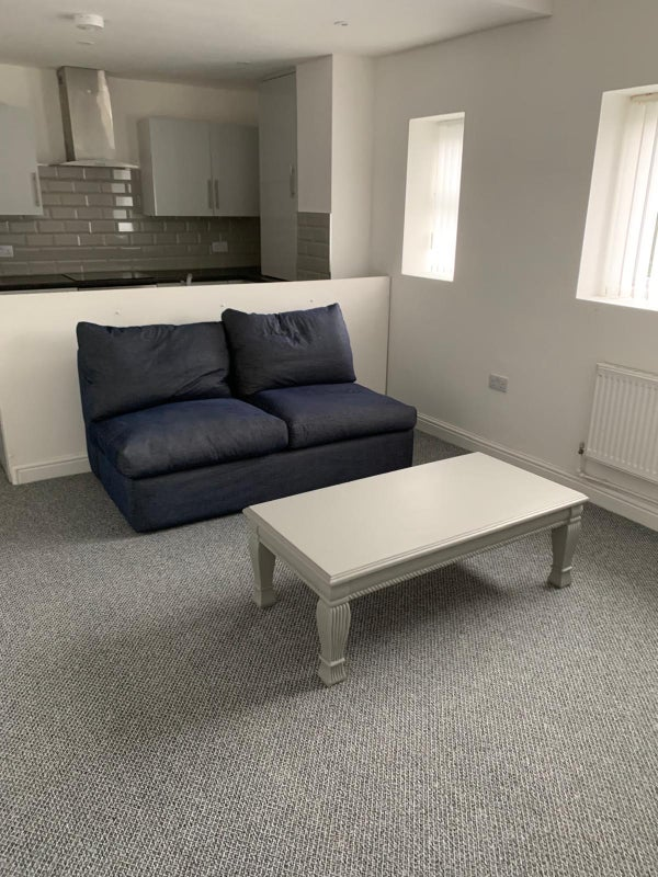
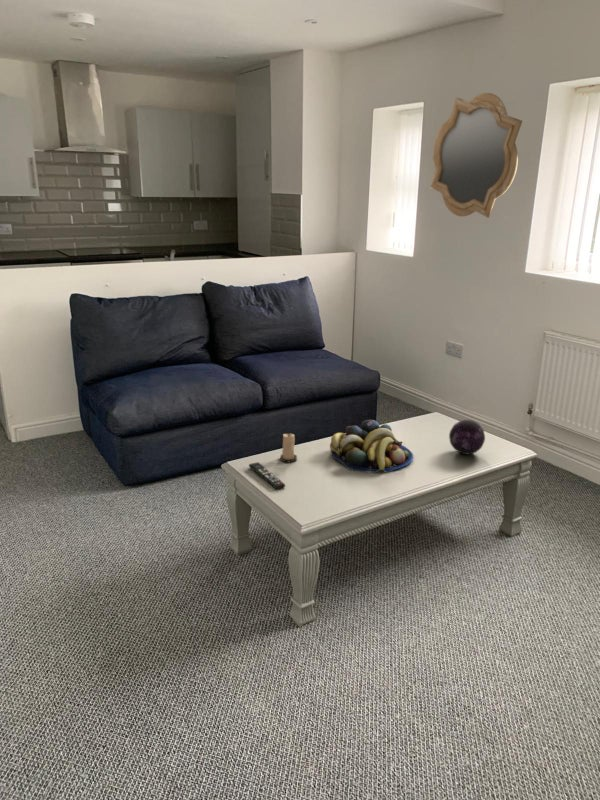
+ candle [279,432,298,463]
+ decorative orb [448,419,486,455]
+ fruit bowl [329,419,414,474]
+ remote control [248,461,286,490]
+ mirror [429,92,523,219]
